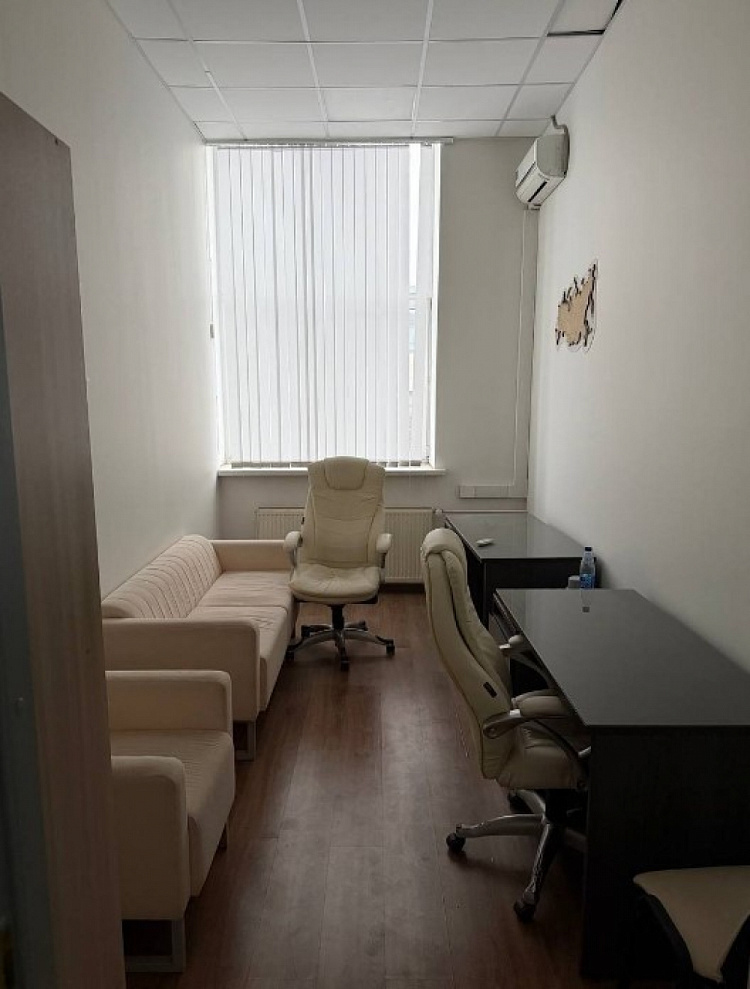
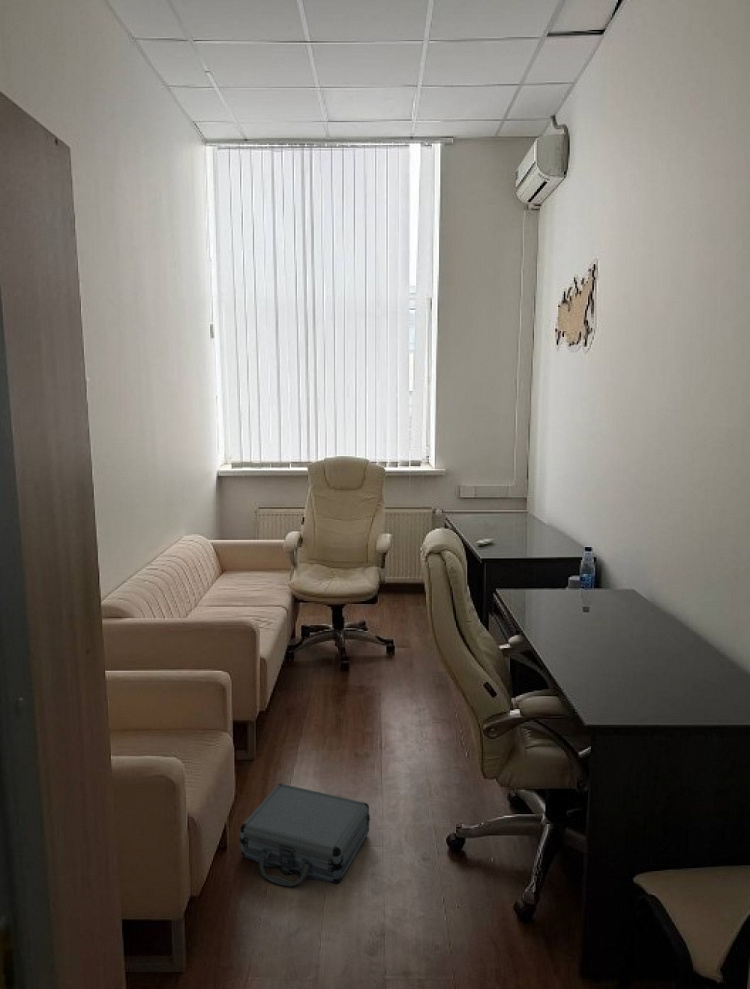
+ briefcase [239,782,371,888]
